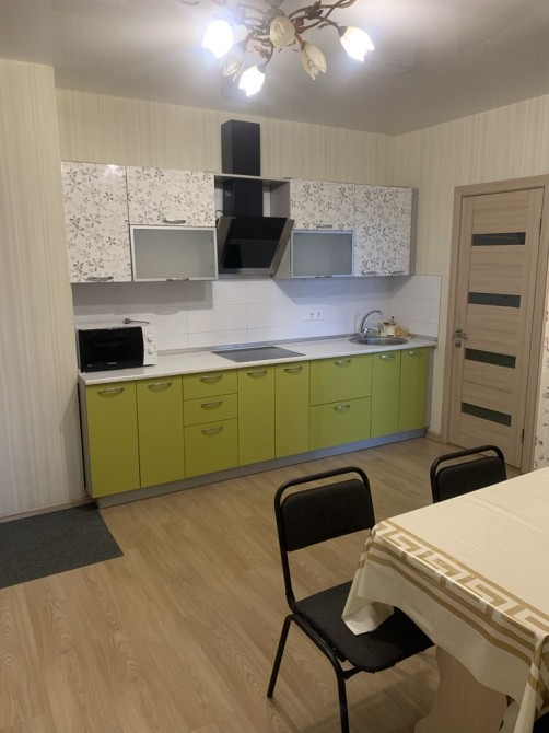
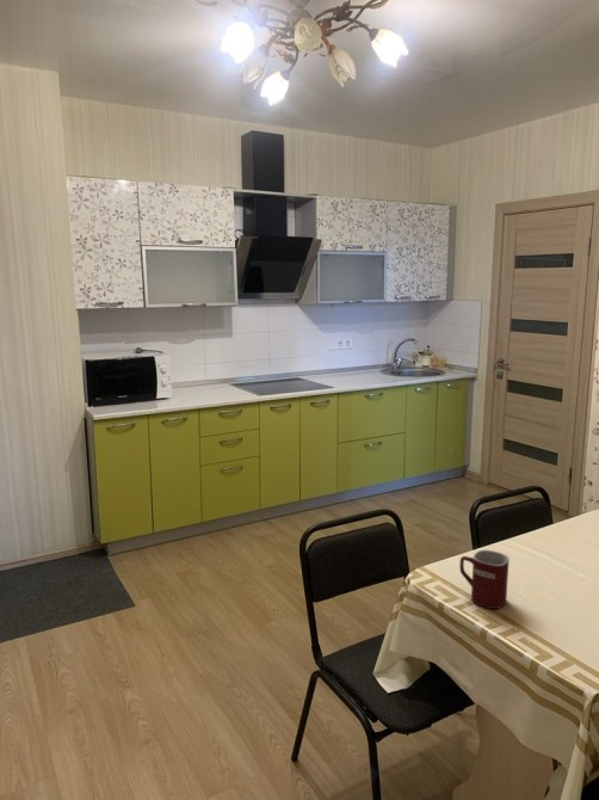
+ mug [458,549,511,610]
